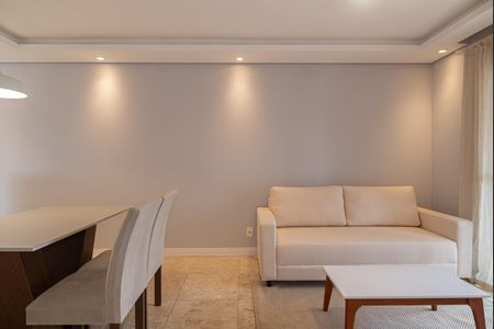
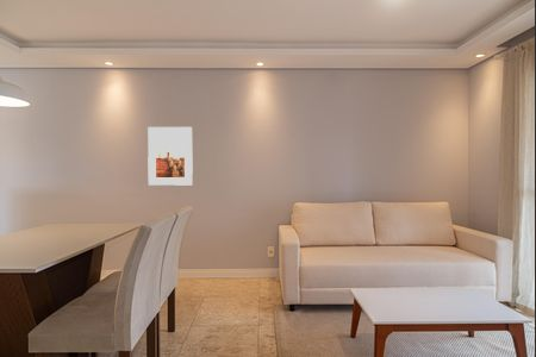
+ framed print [147,126,194,187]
